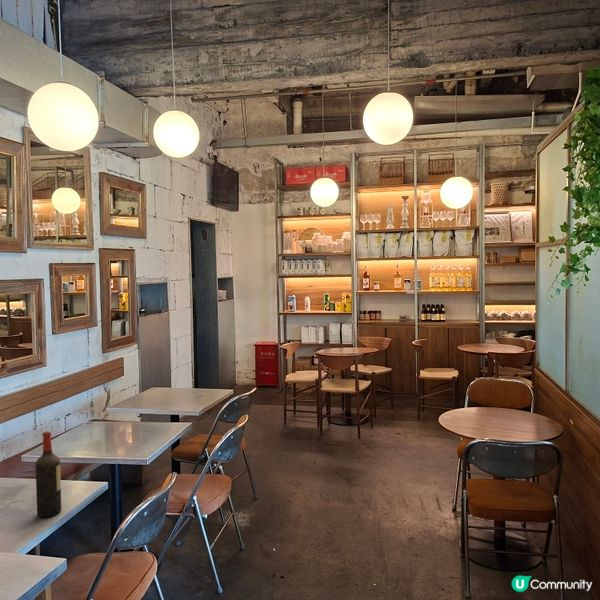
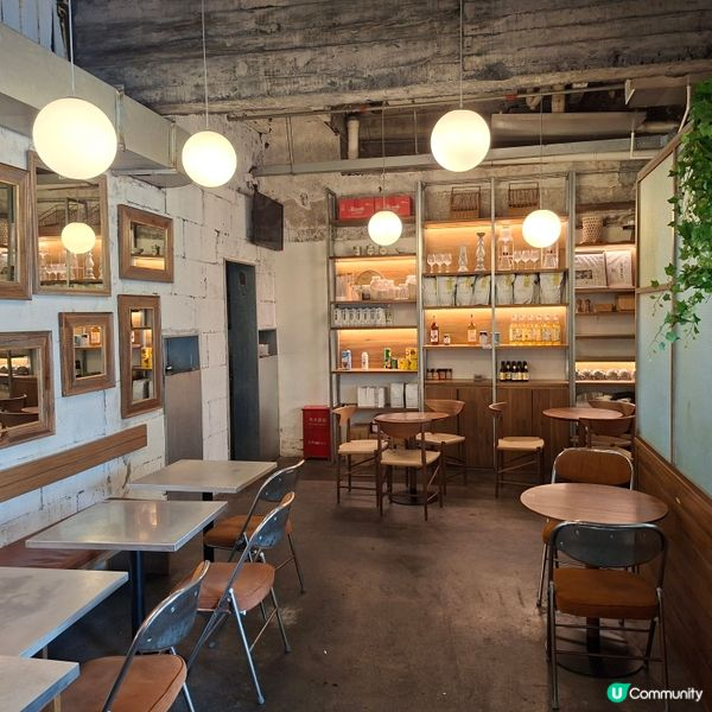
- wine bottle [35,430,62,518]
